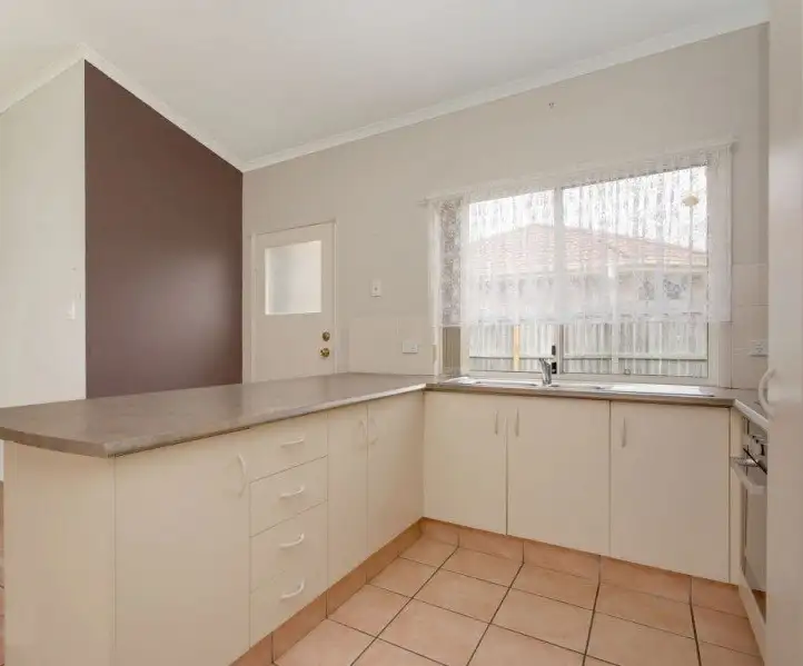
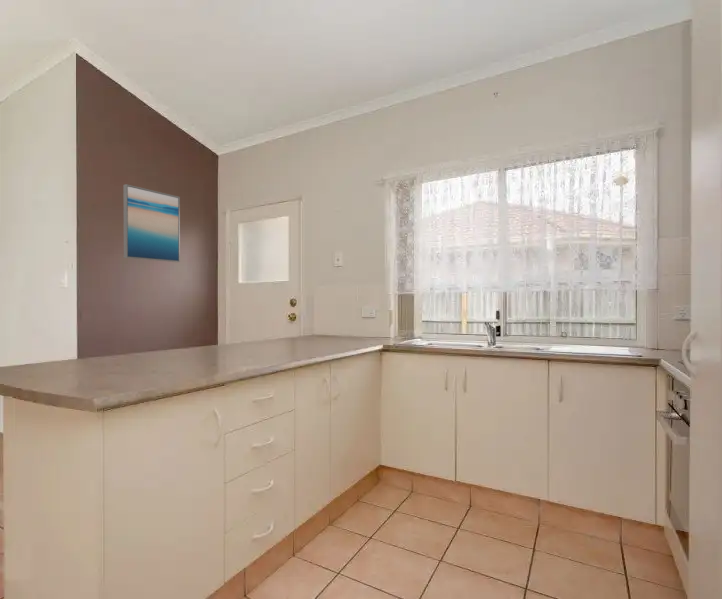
+ wall art [122,183,181,263]
